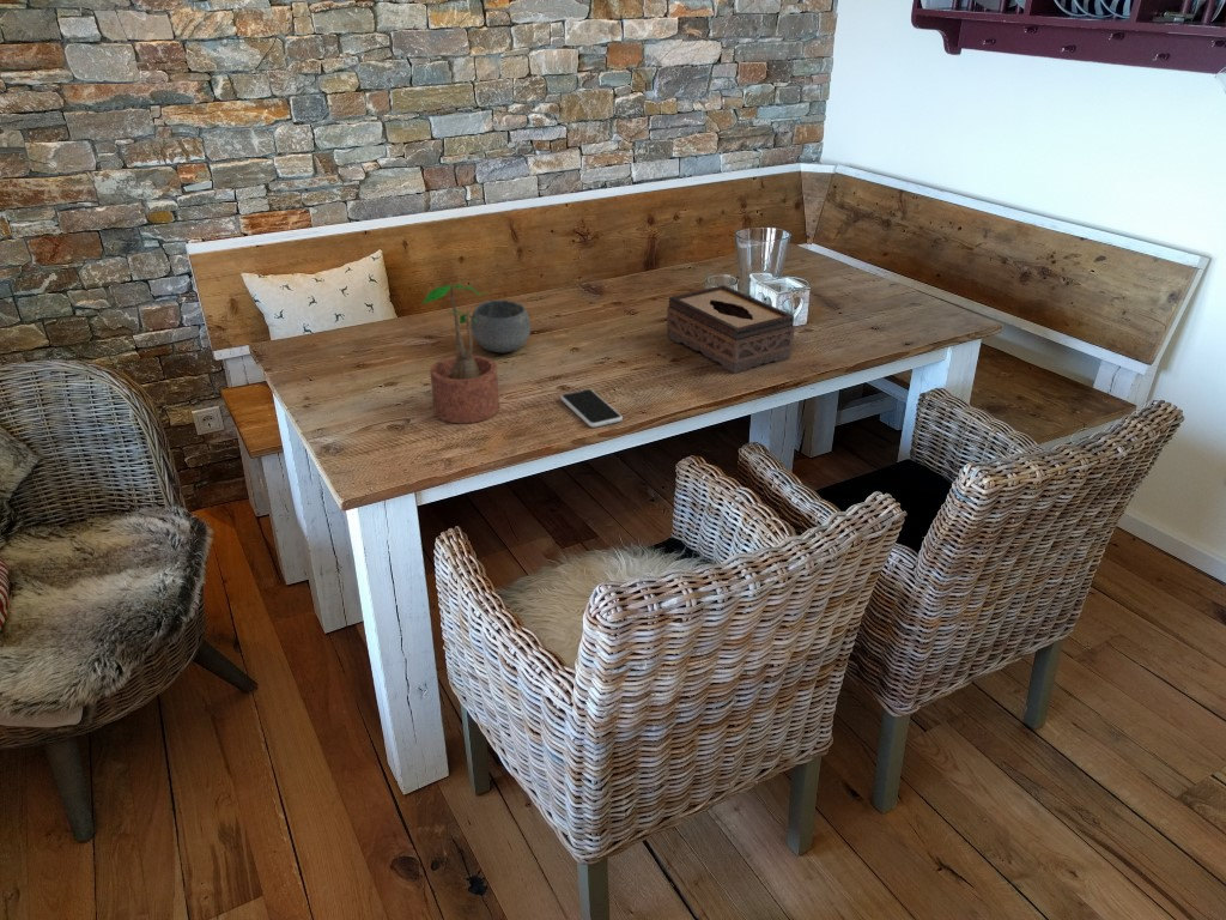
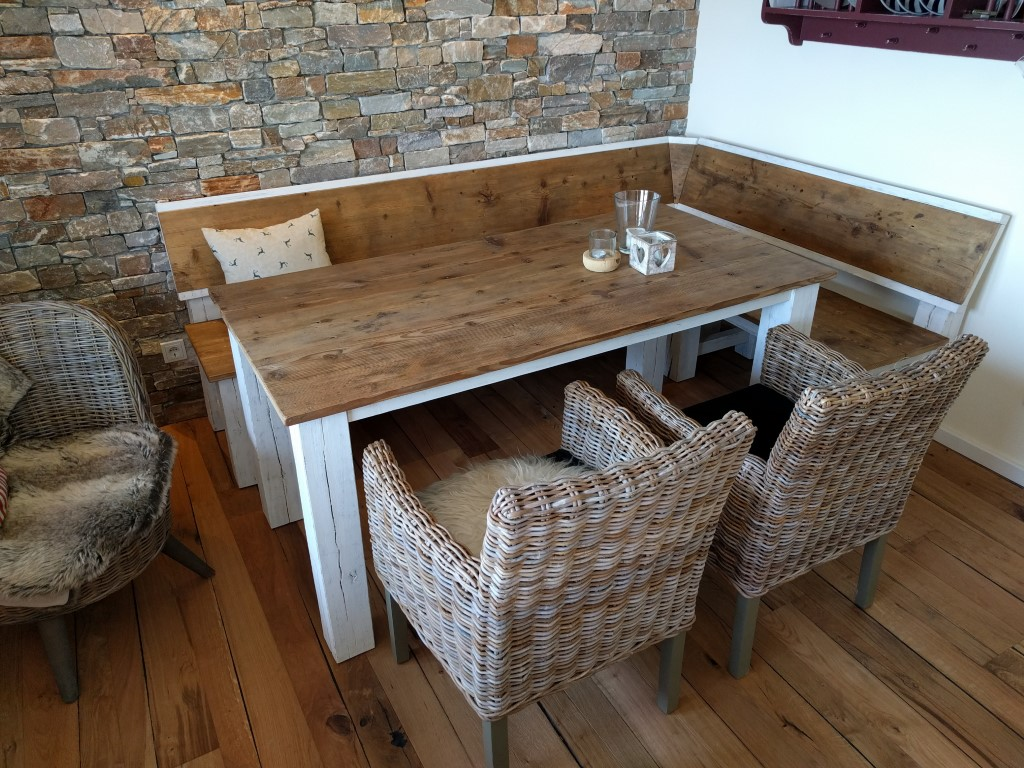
- smartphone [559,388,624,429]
- bowl [469,299,532,353]
- potted plant [420,284,500,424]
- tissue box [666,284,796,375]
